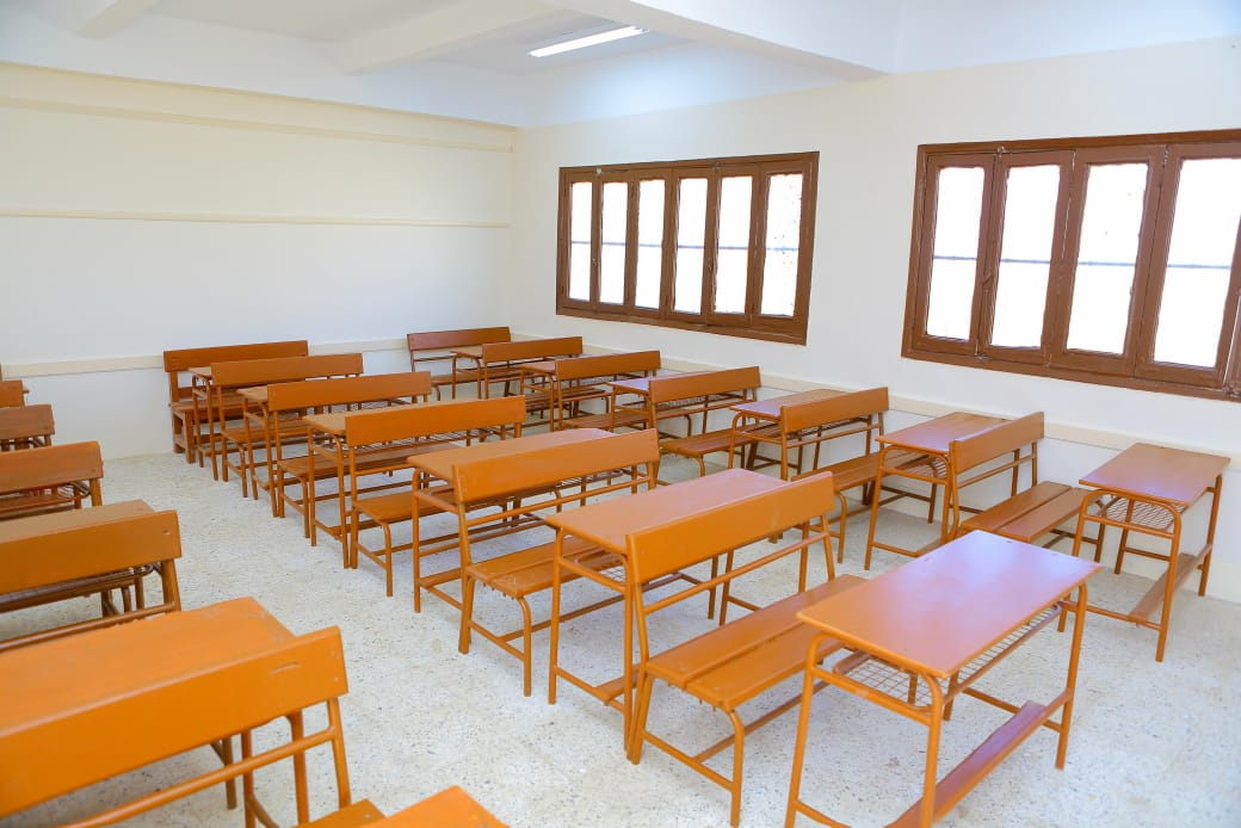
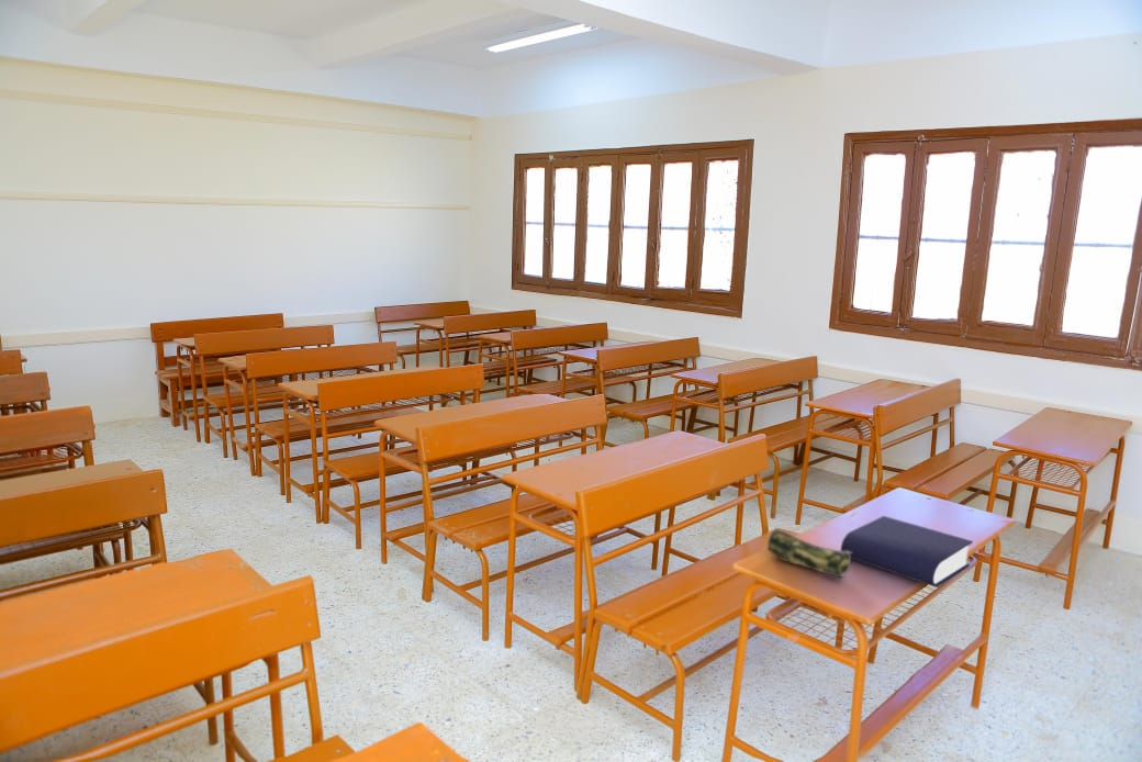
+ book [840,515,974,589]
+ pencil case [766,528,852,579]
